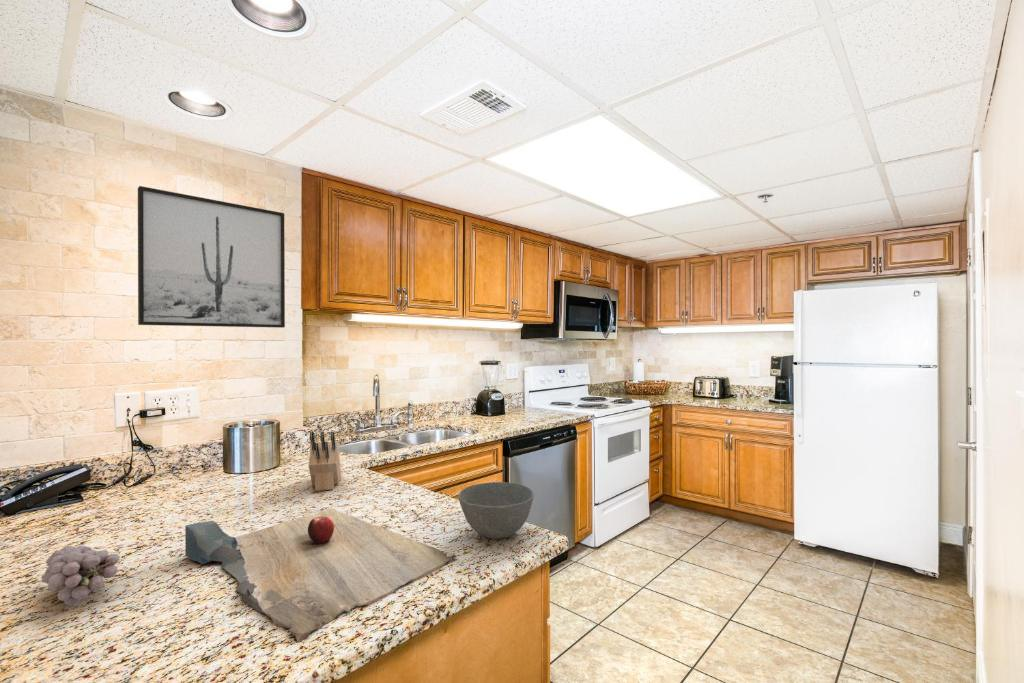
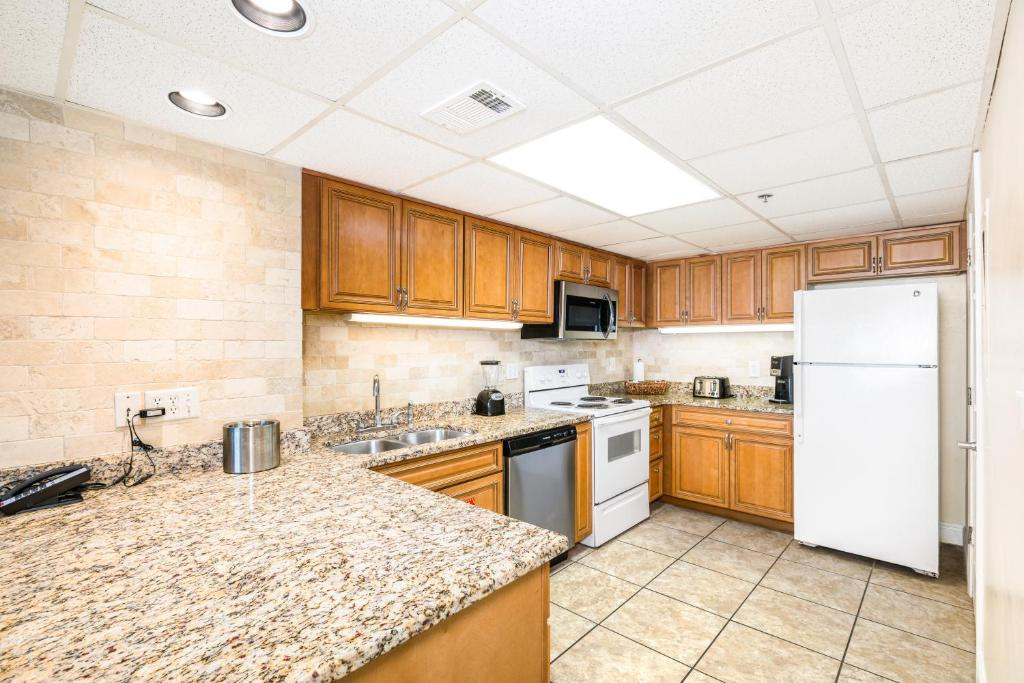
- wall art [137,185,286,329]
- knife block [308,431,342,492]
- fruit [41,545,121,607]
- cutting board [184,508,457,643]
- bowl [458,481,535,540]
